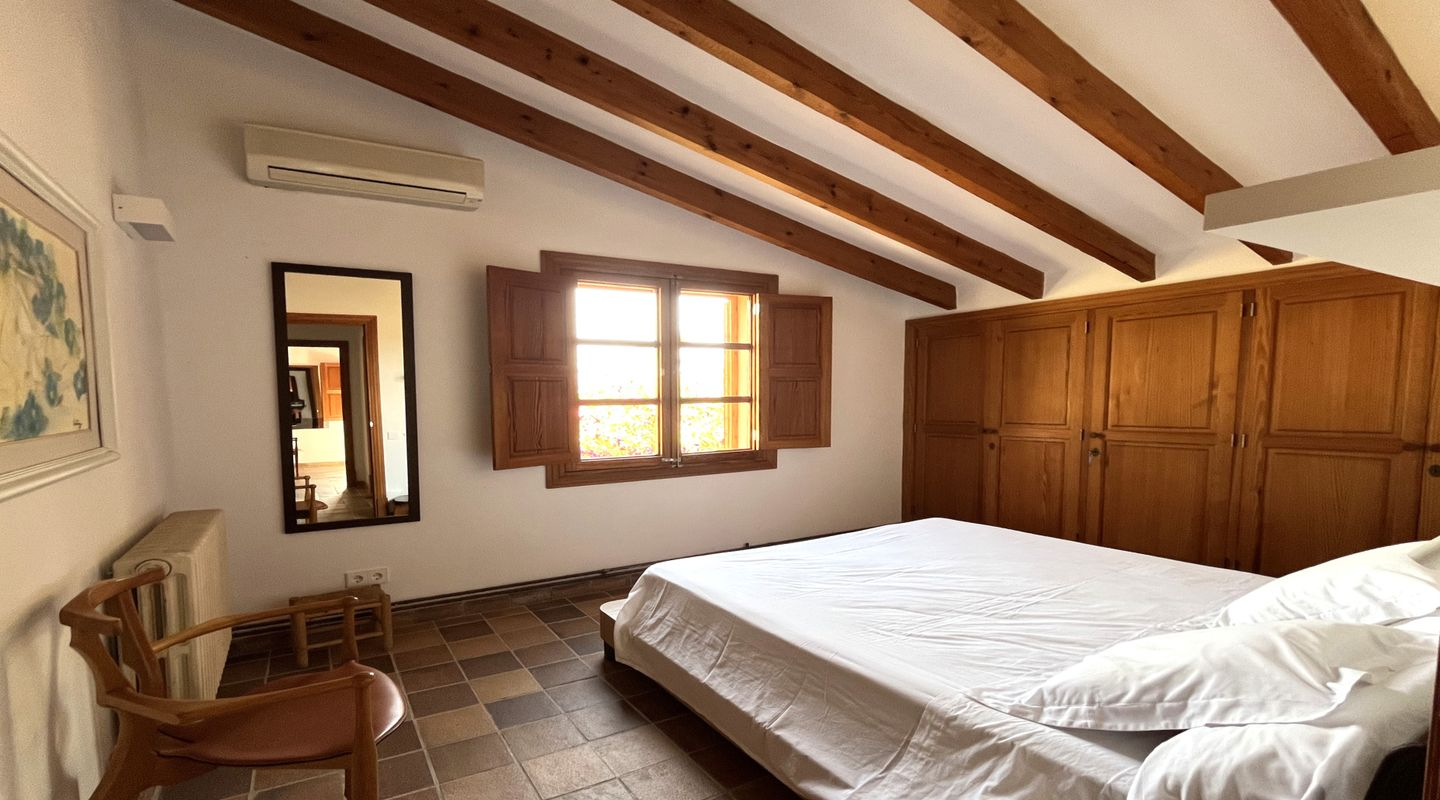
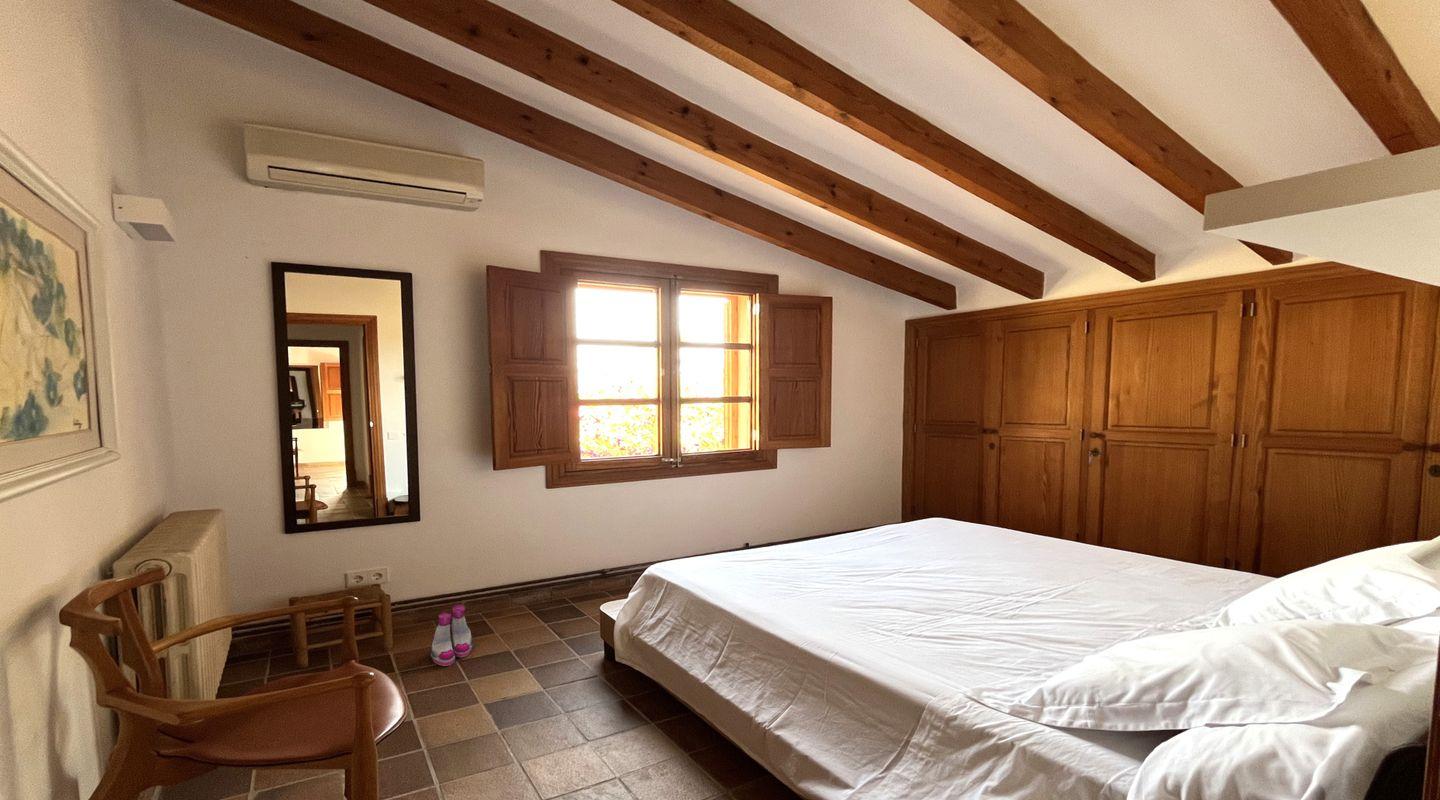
+ boots [430,604,474,667]
